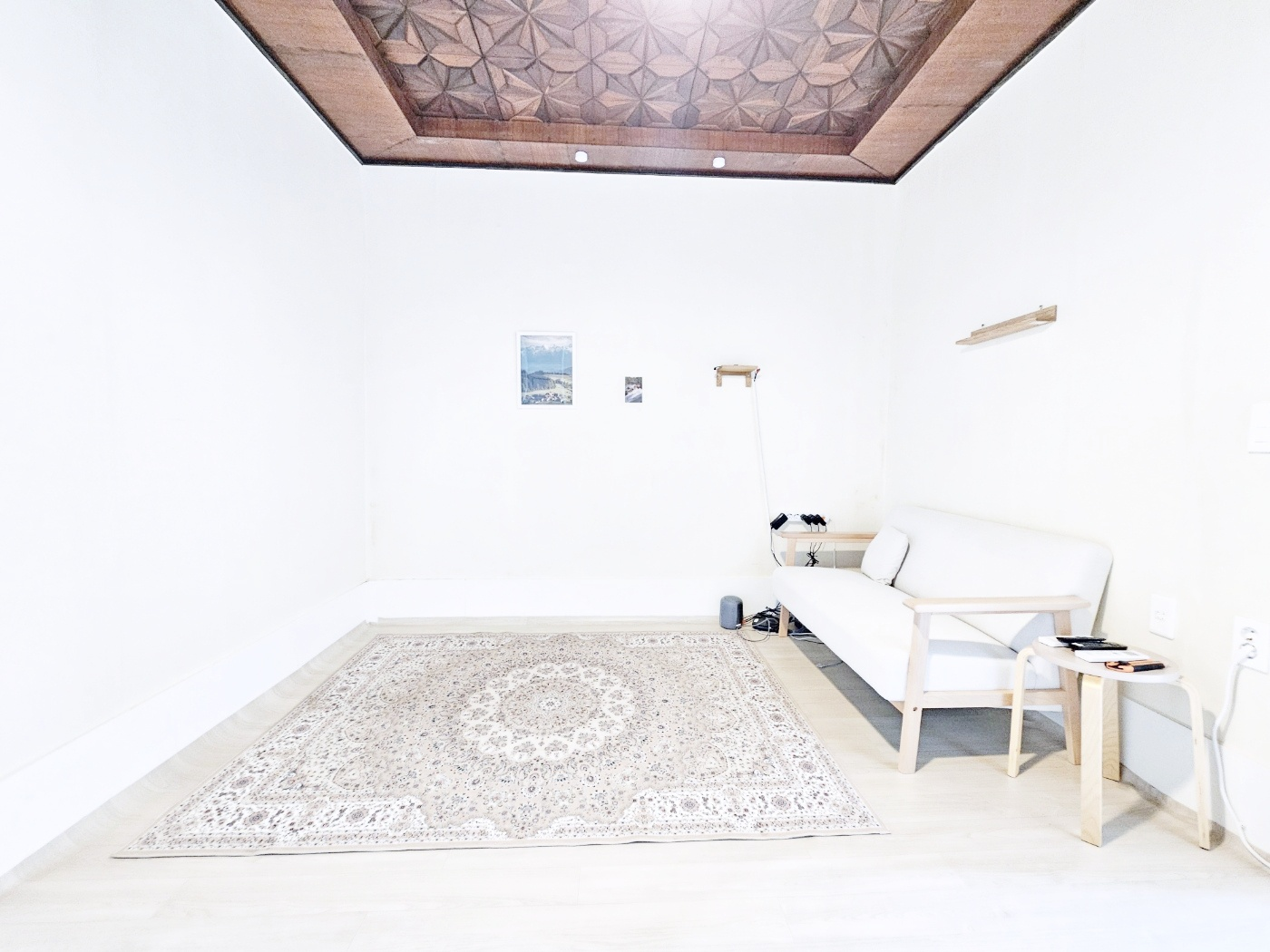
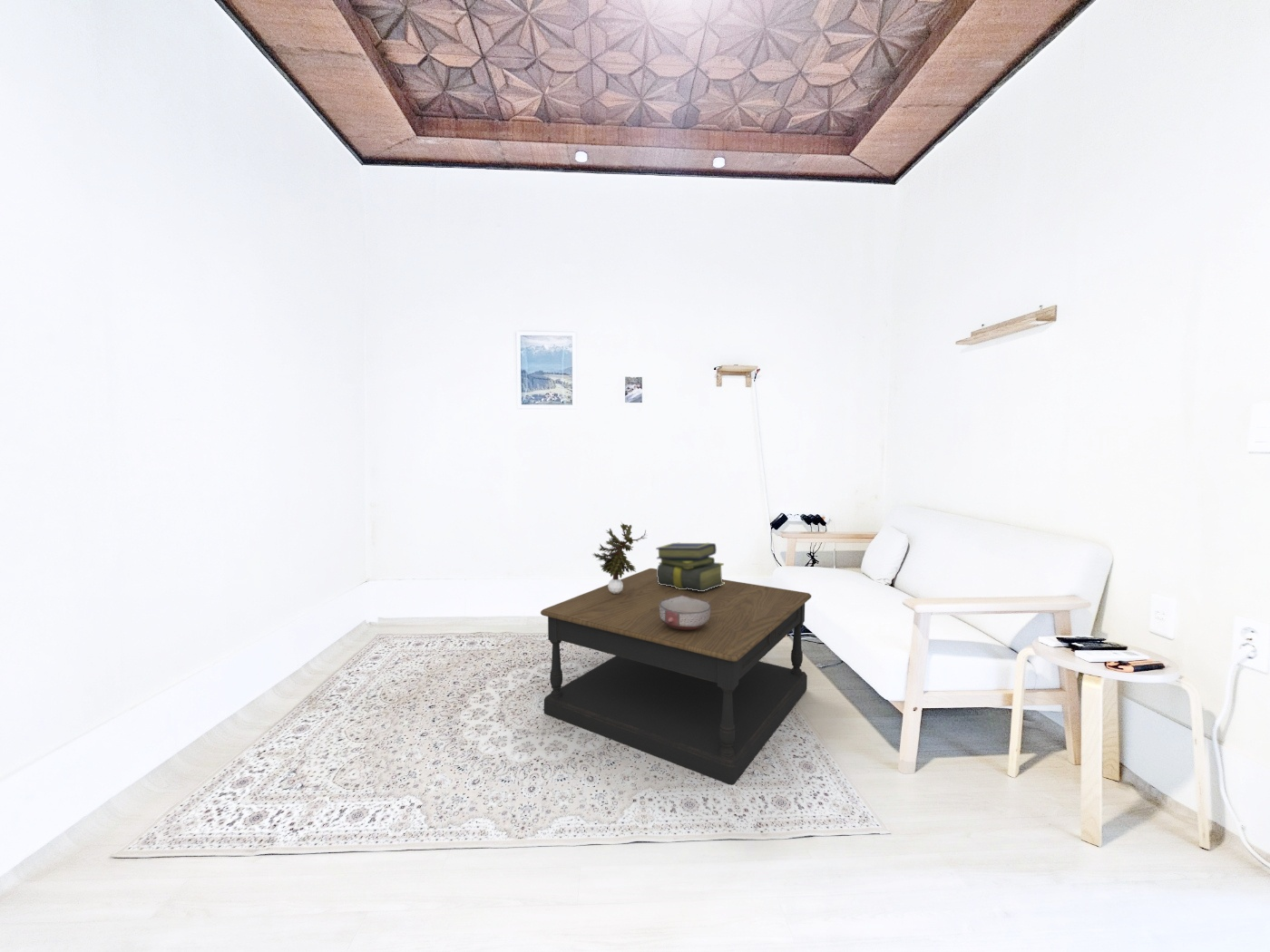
+ ceramic bowl [659,595,710,630]
+ potted plant [592,521,649,594]
+ coffee table [540,568,812,786]
+ stack of books [655,542,725,591]
